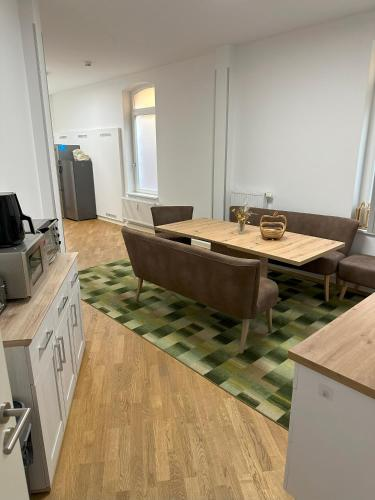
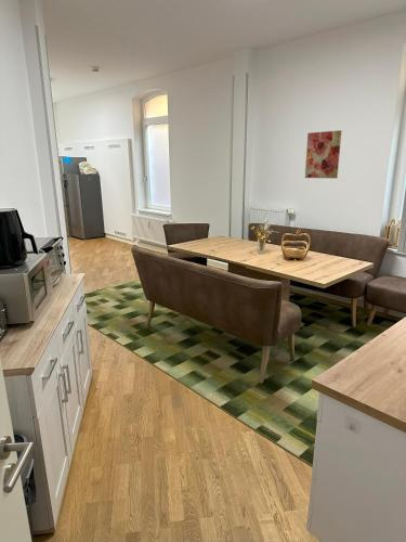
+ wall art [304,129,343,180]
